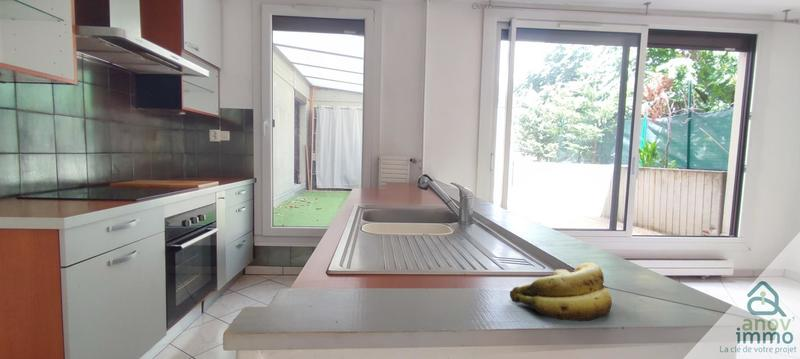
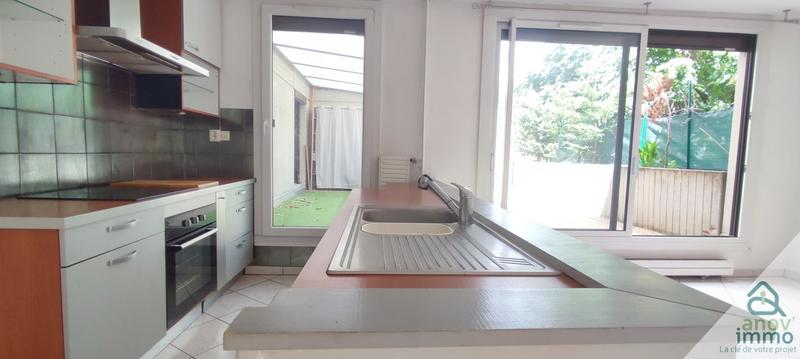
- banana [509,262,613,323]
